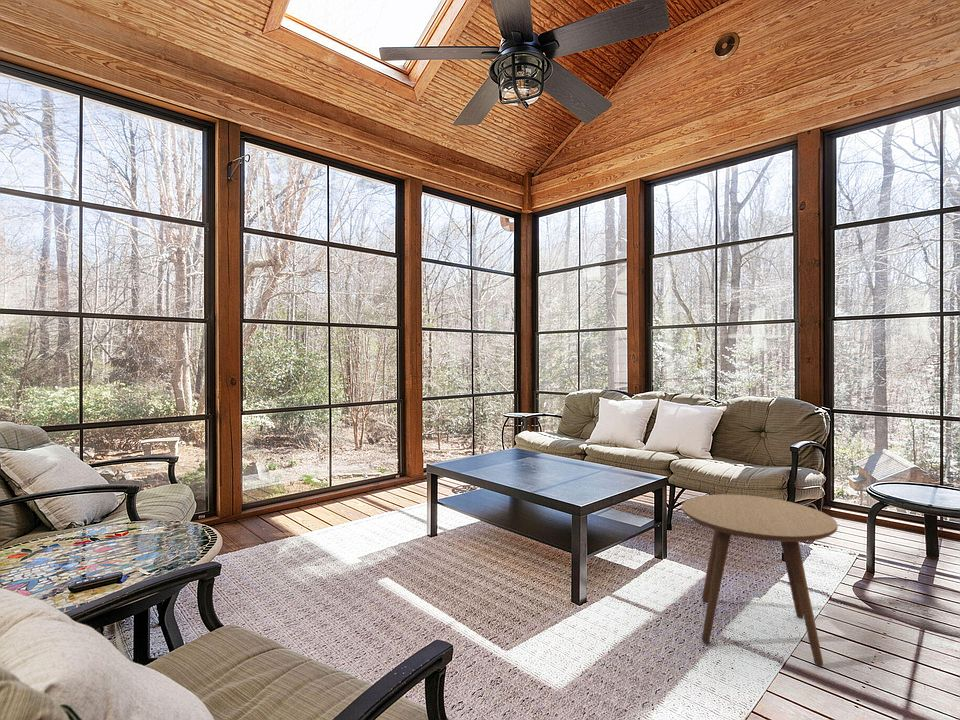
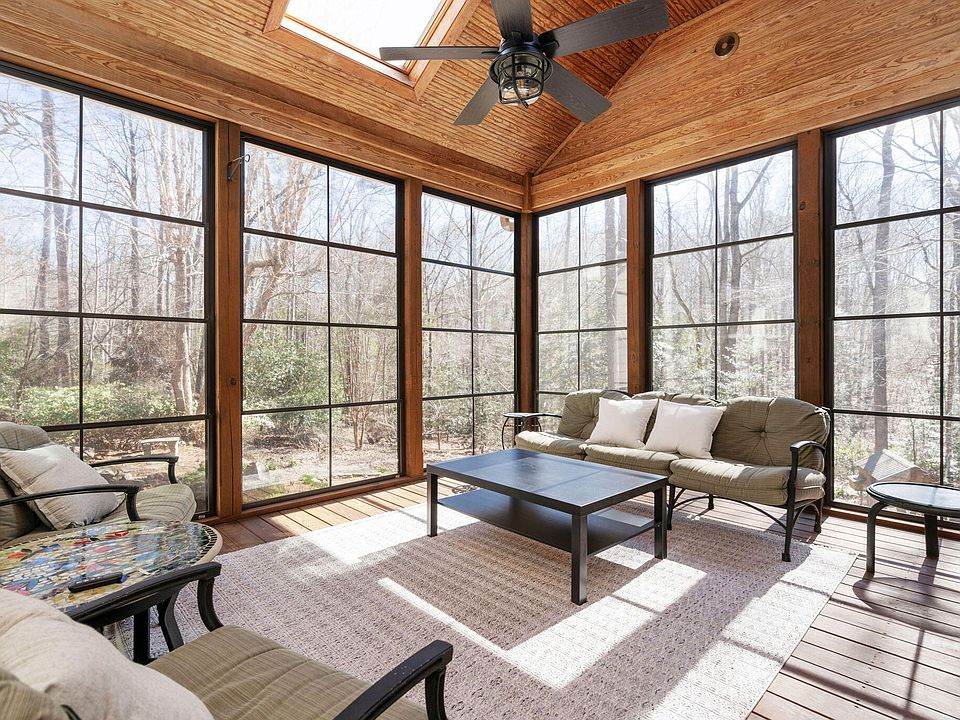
- side table [681,493,839,668]
